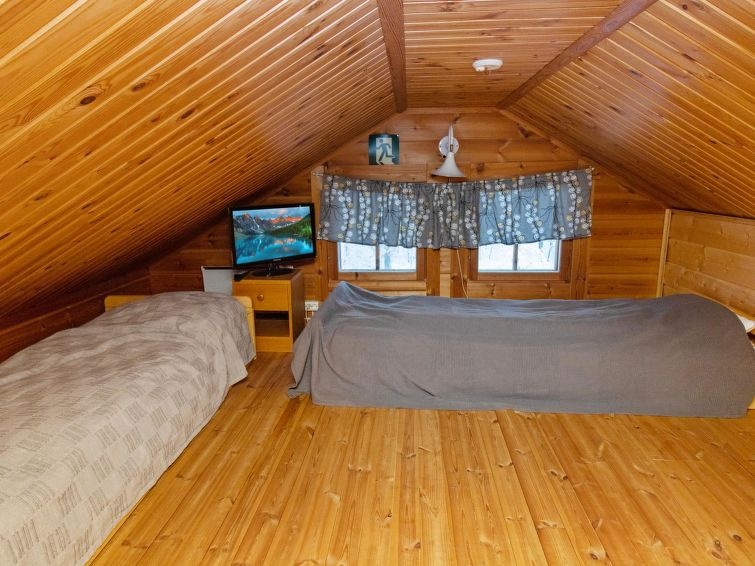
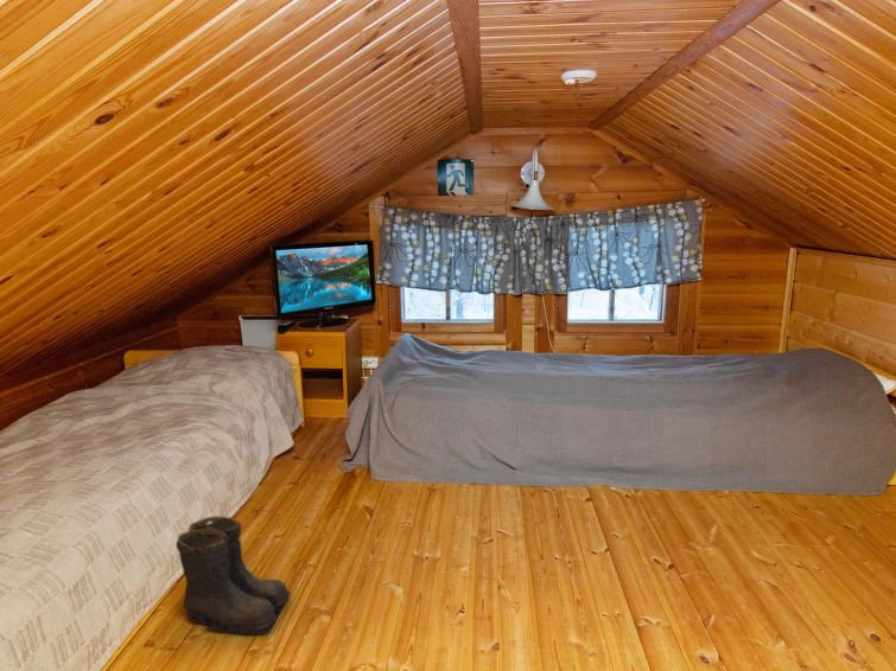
+ boots [174,515,292,635]
